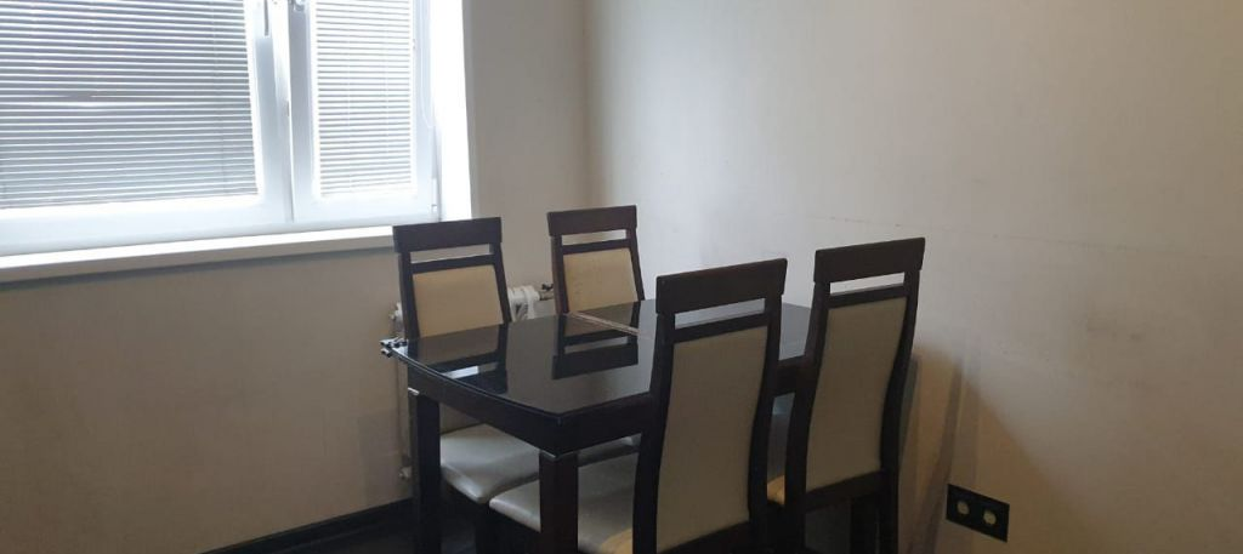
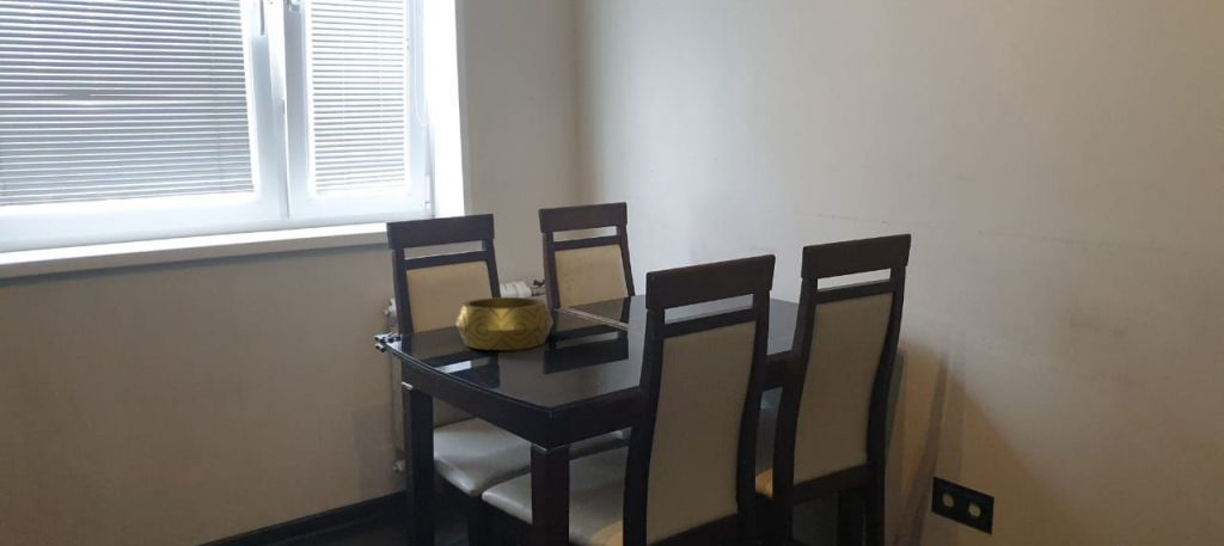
+ decorative bowl [454,296,555,351]
